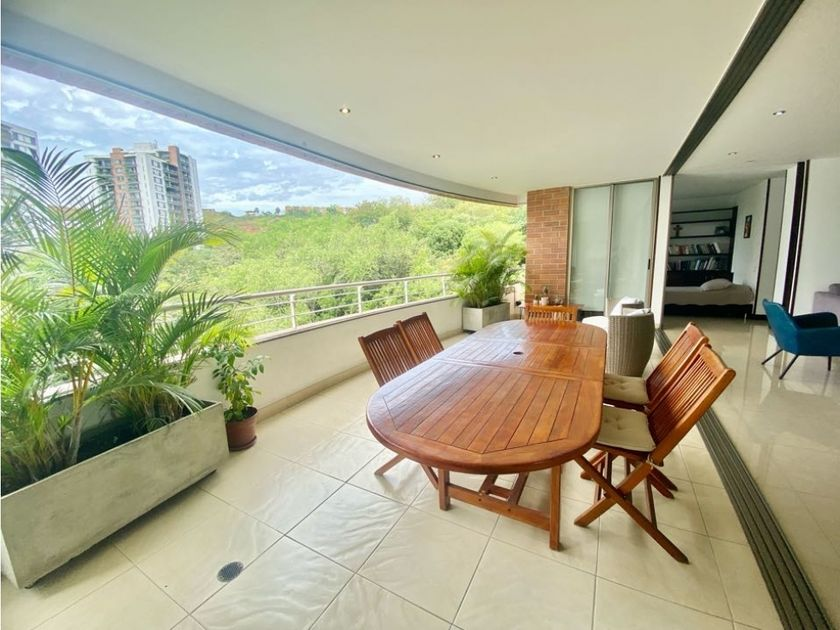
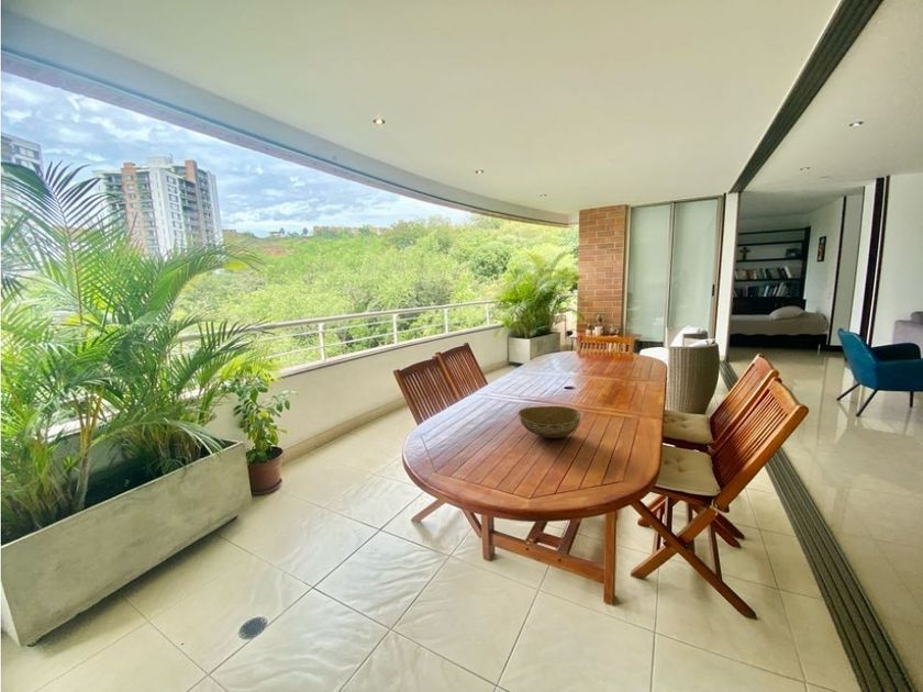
+ bowl [516,405,583,439]
